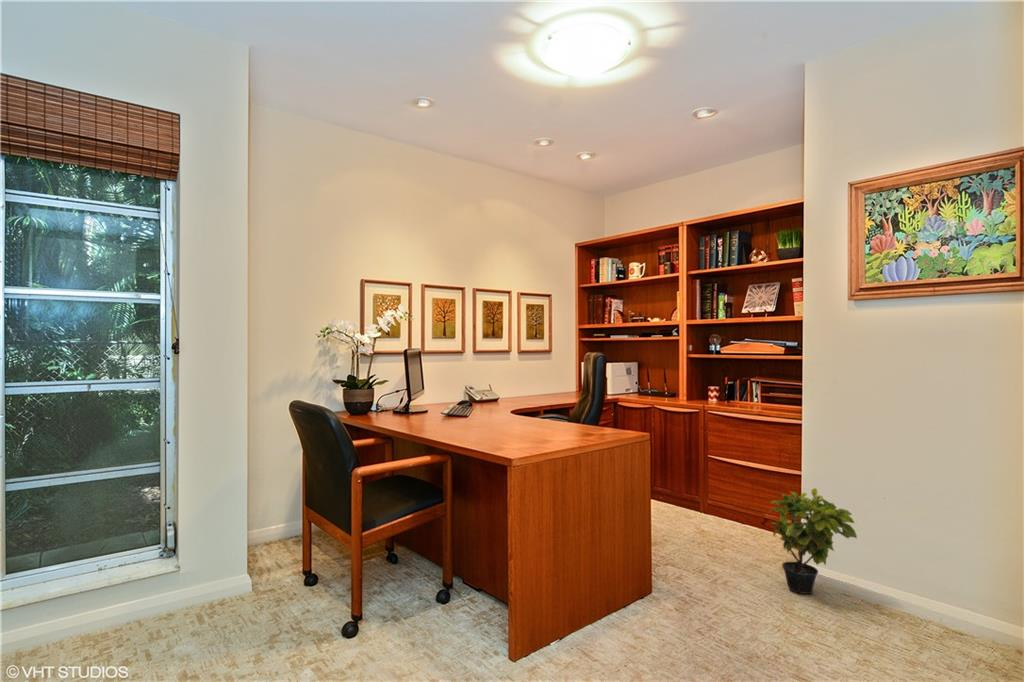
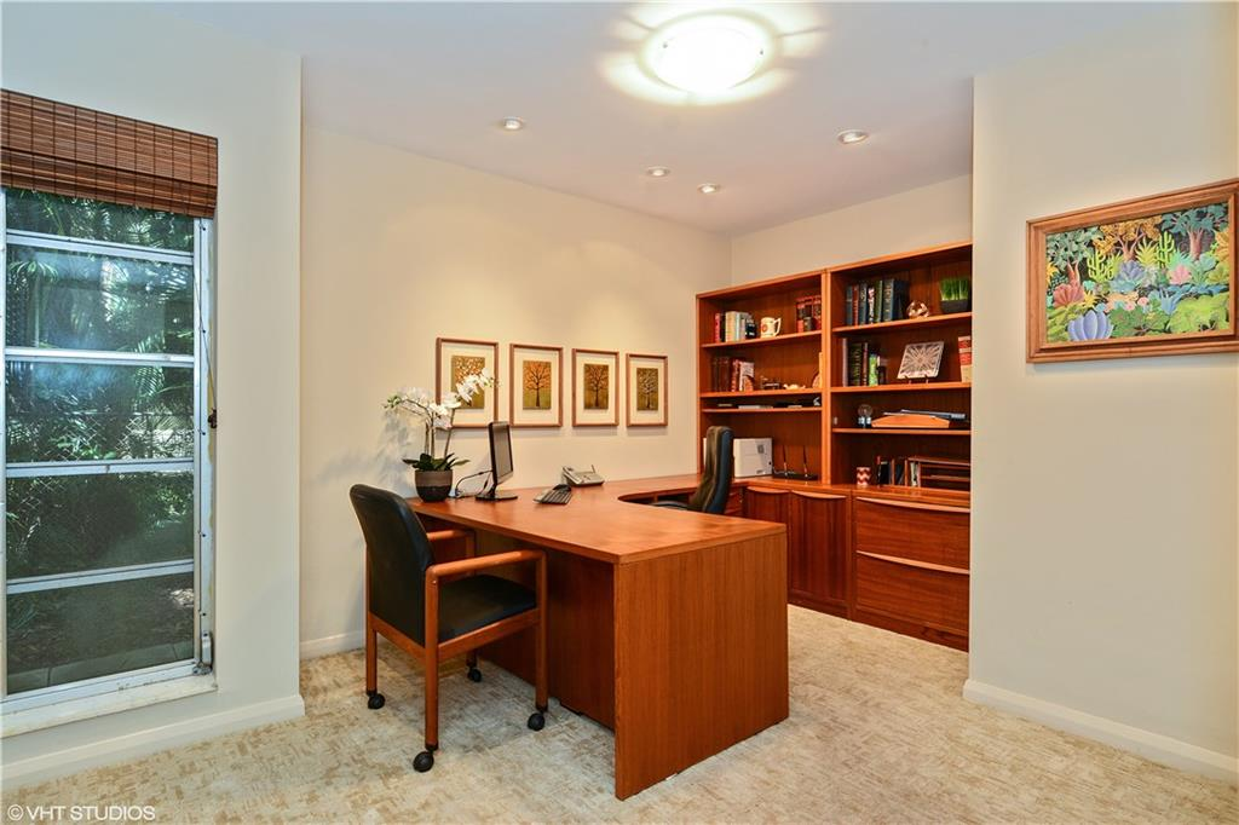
- potted plant [768,487,858,595]
